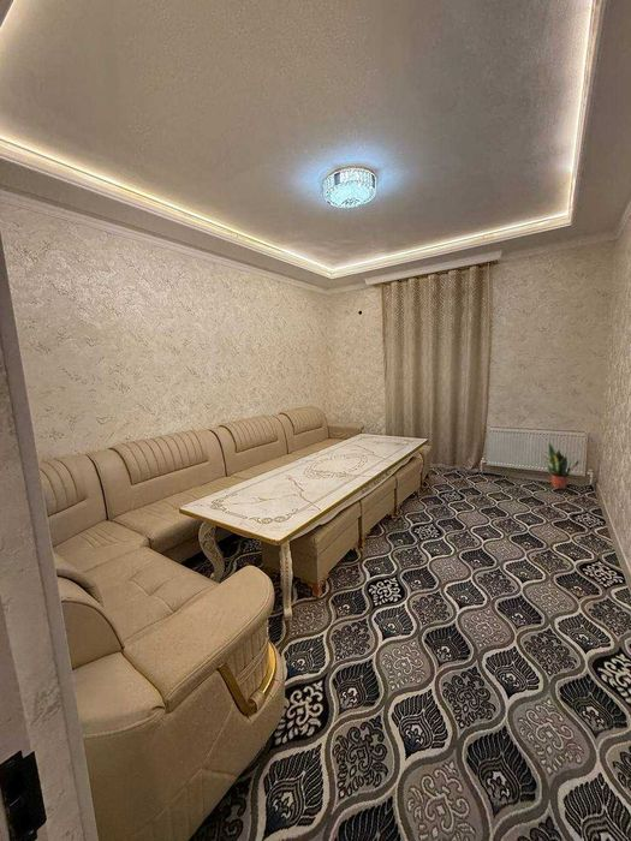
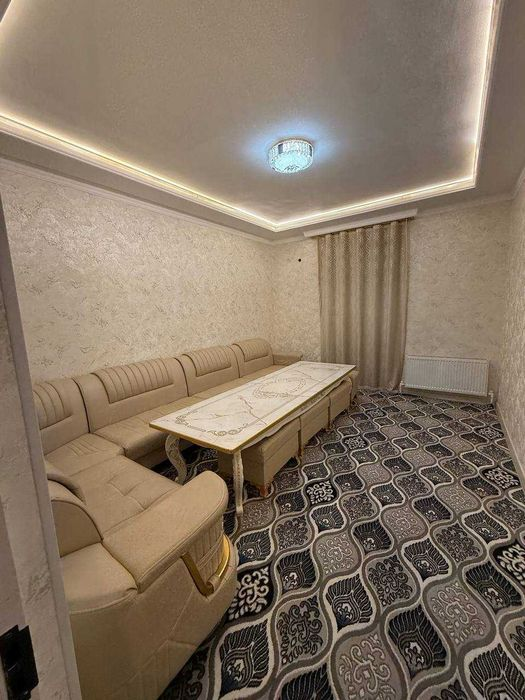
- potted plant [544,442,581,489]
